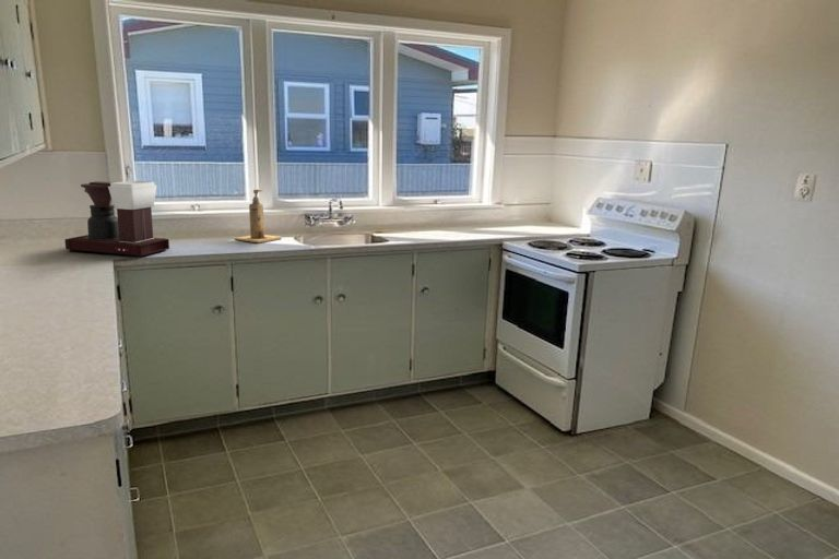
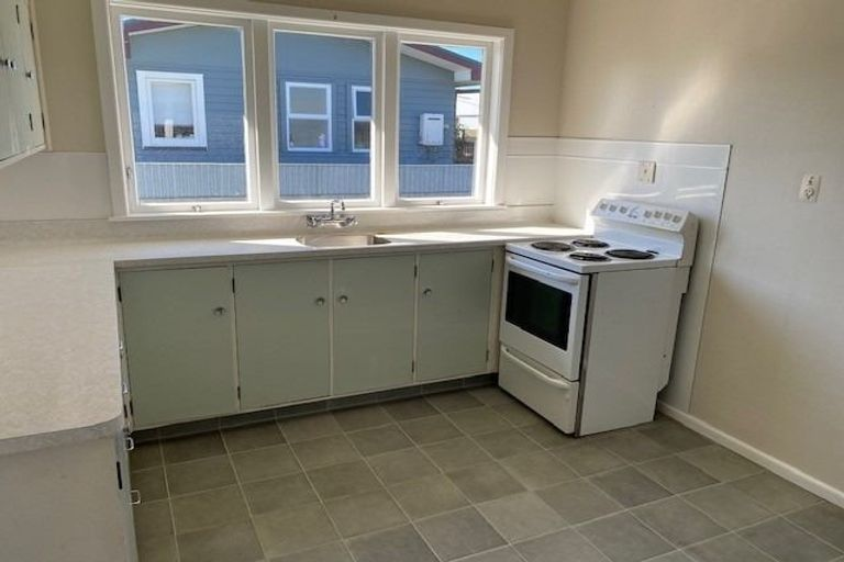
- coffee maker [63,180,170,258]
- soap dispenser [234,188,283,243]
